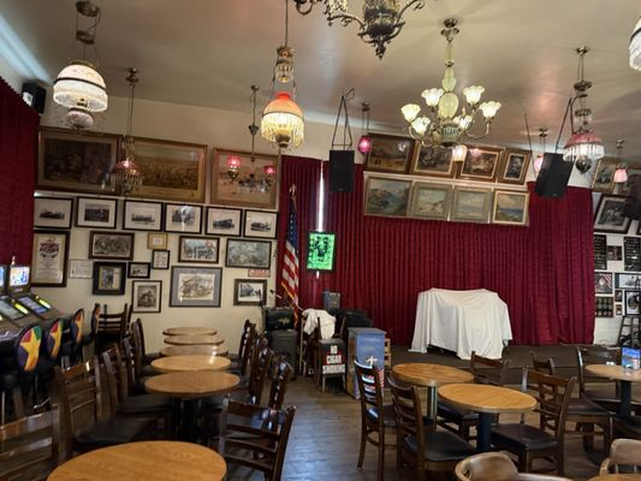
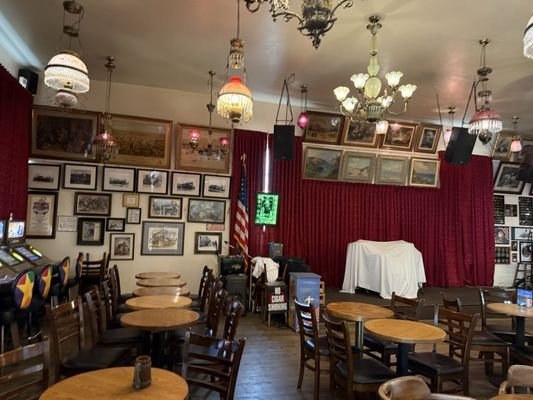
+ beer mug [132,355,153,390]
